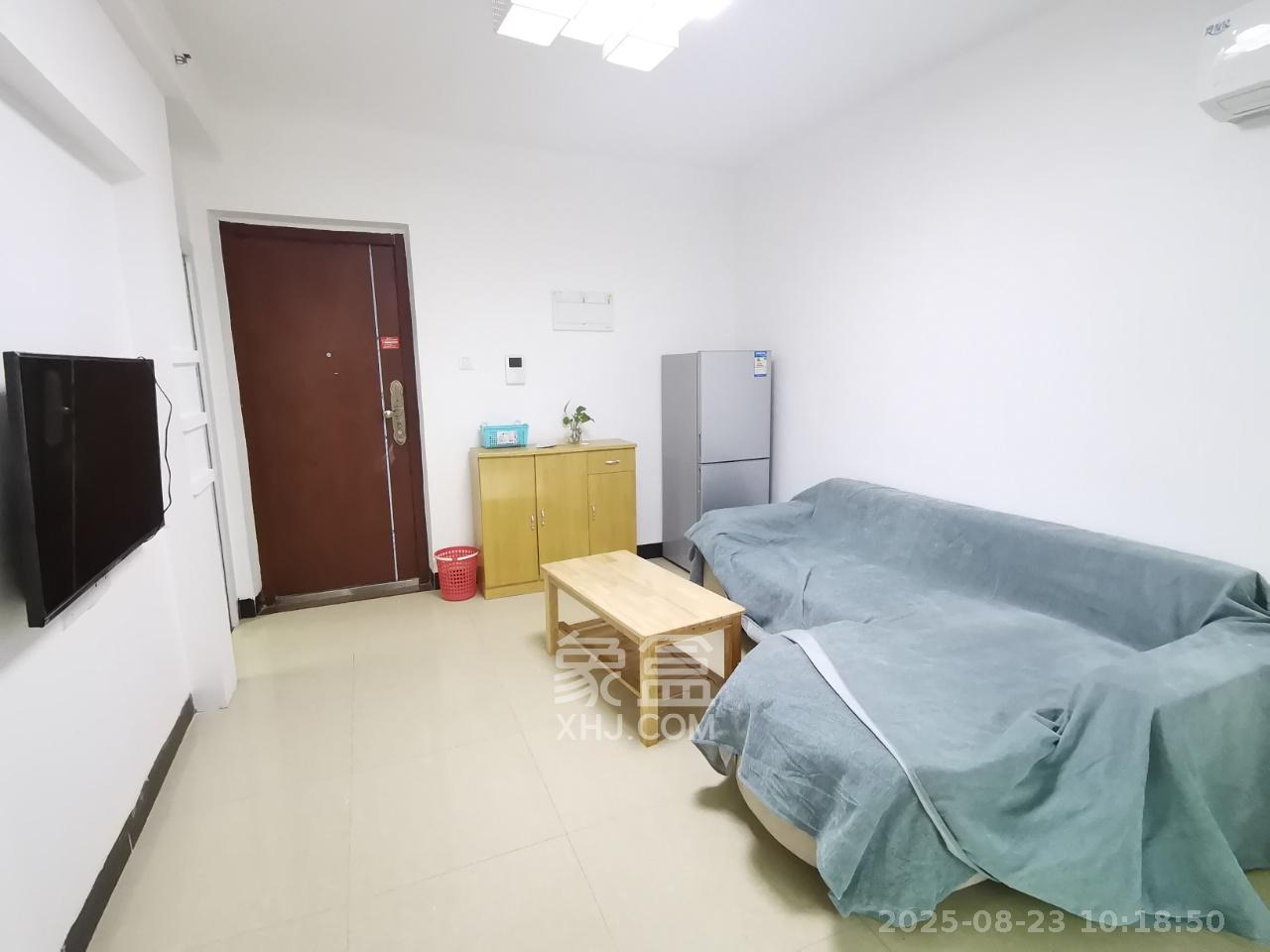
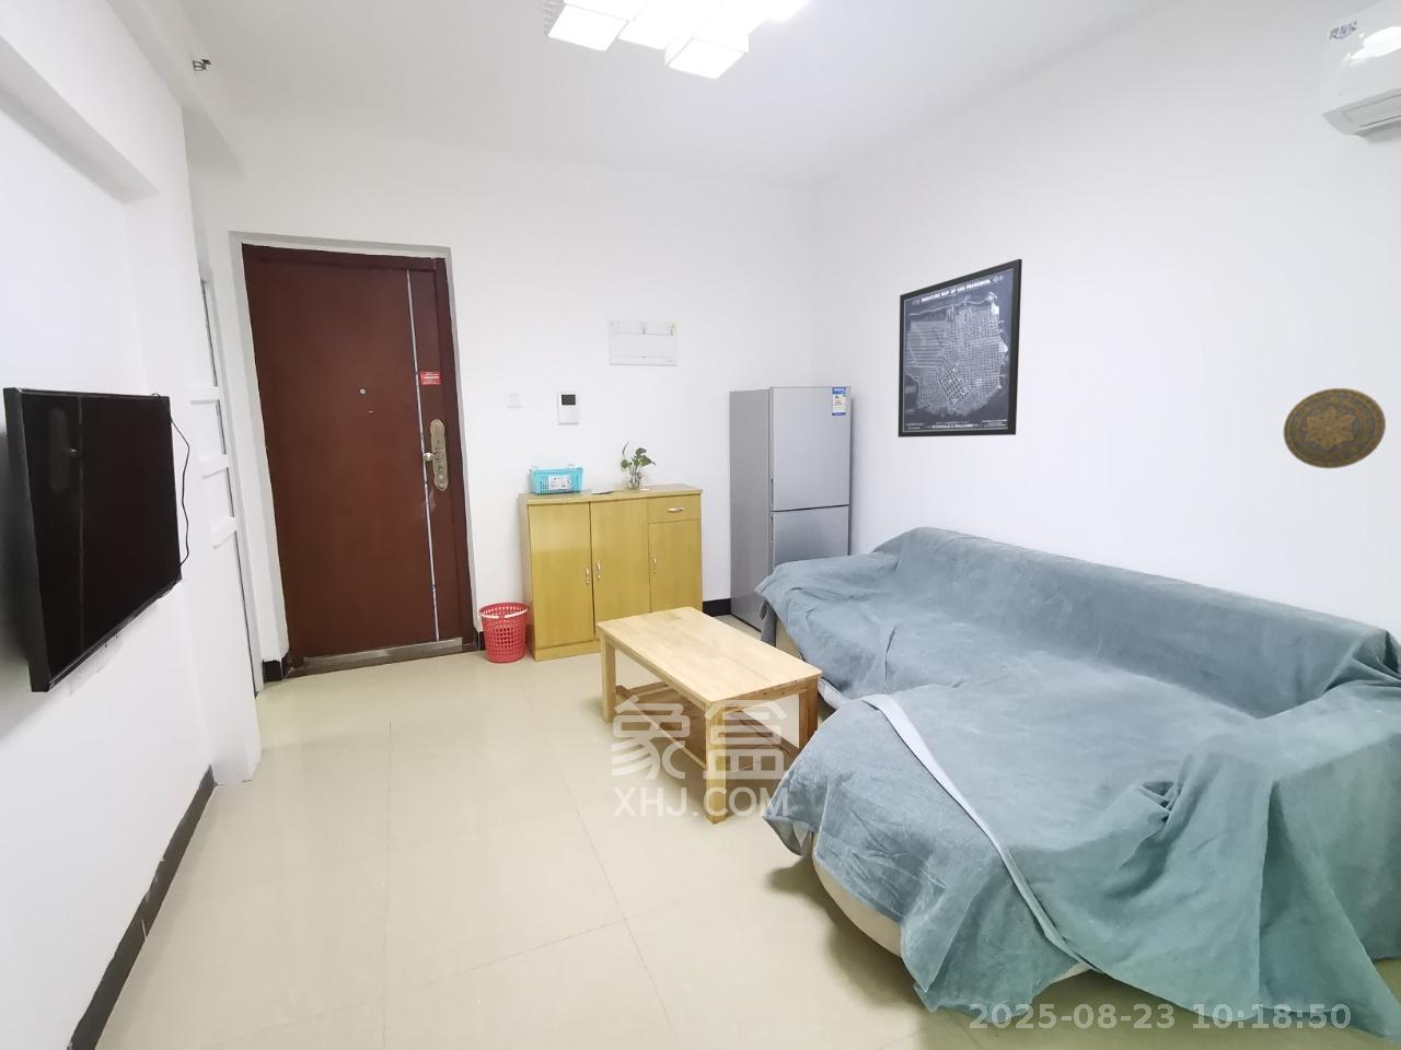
+ decorative plate [1283,387,1387,469]
+ wall art [898,258,1024,439]
